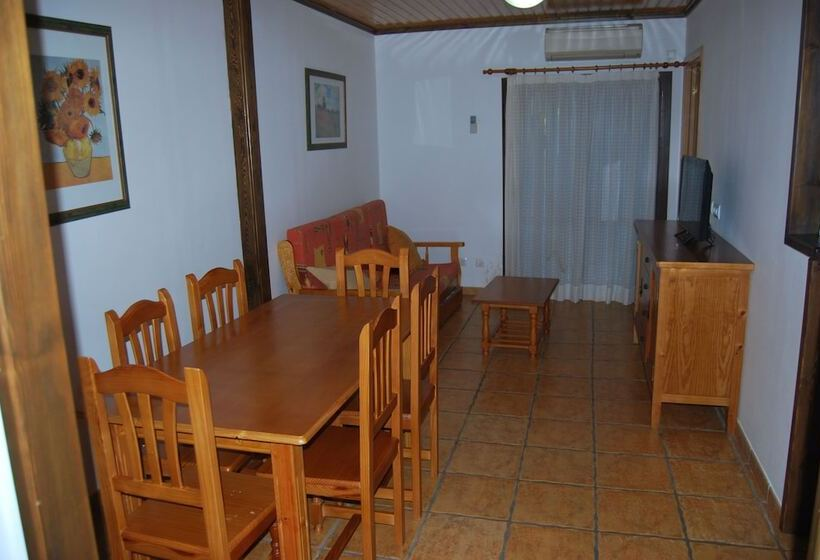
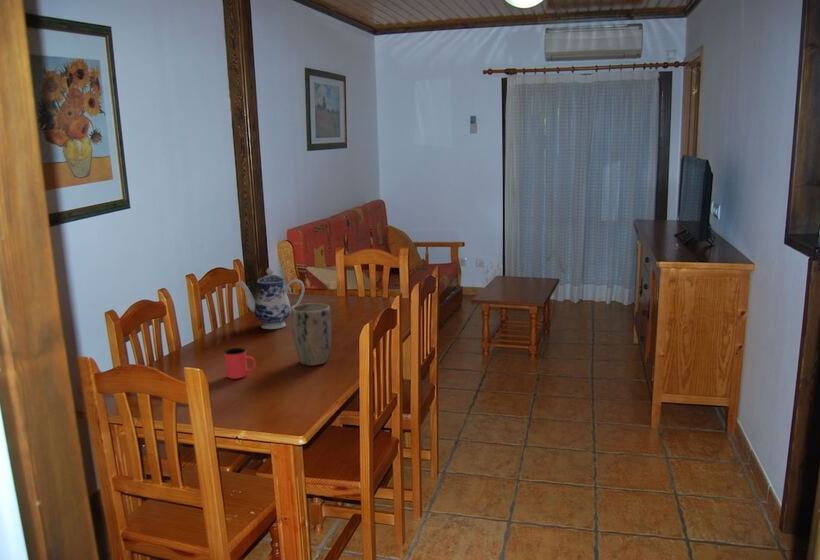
+ plant pot [290,302,332,367]
+ teapot [236,267,305,330]
+ cup [223,347,257,380]
